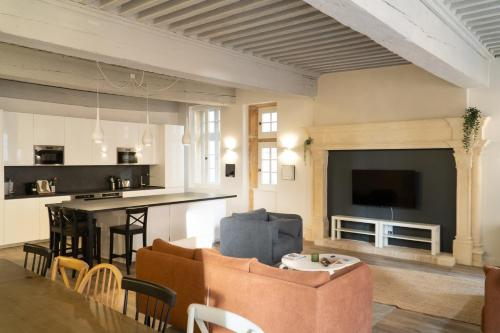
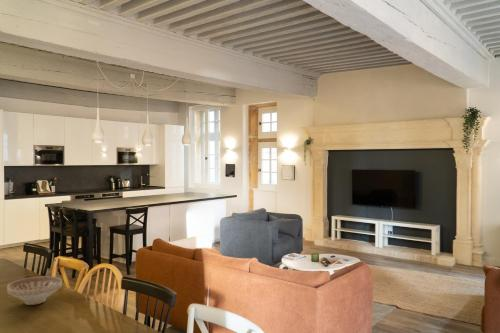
+ decorative bowl [6,275,63,306]
